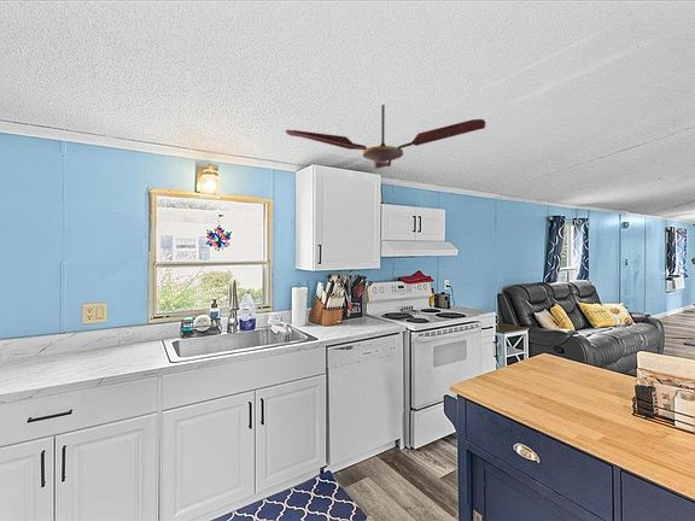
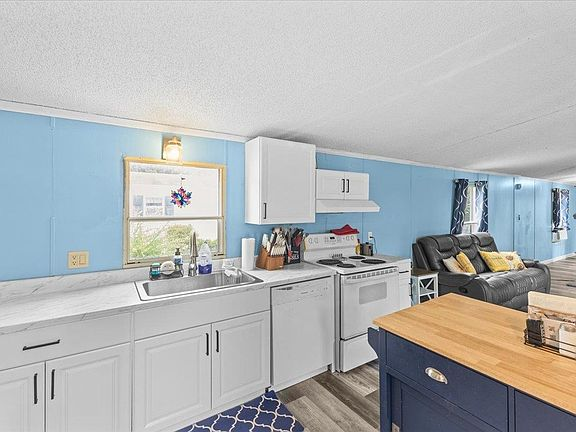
- ceiling fan [284,104,486,170]
